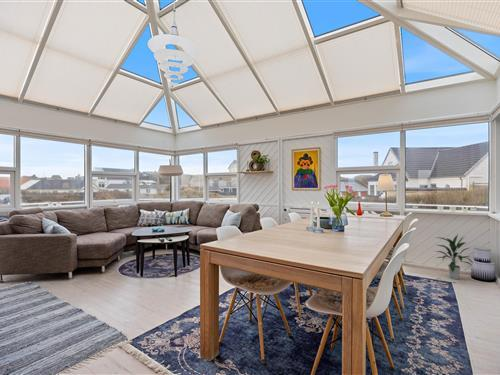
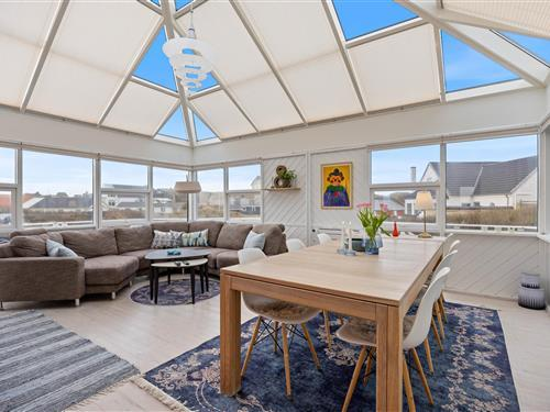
- indoor plant [435,234,474,280]
